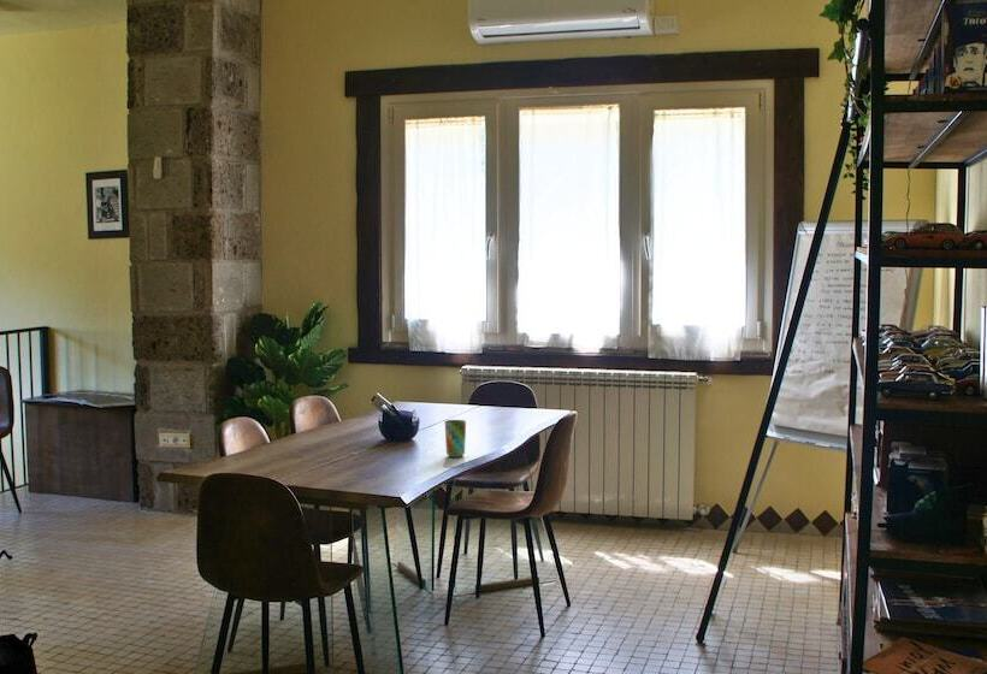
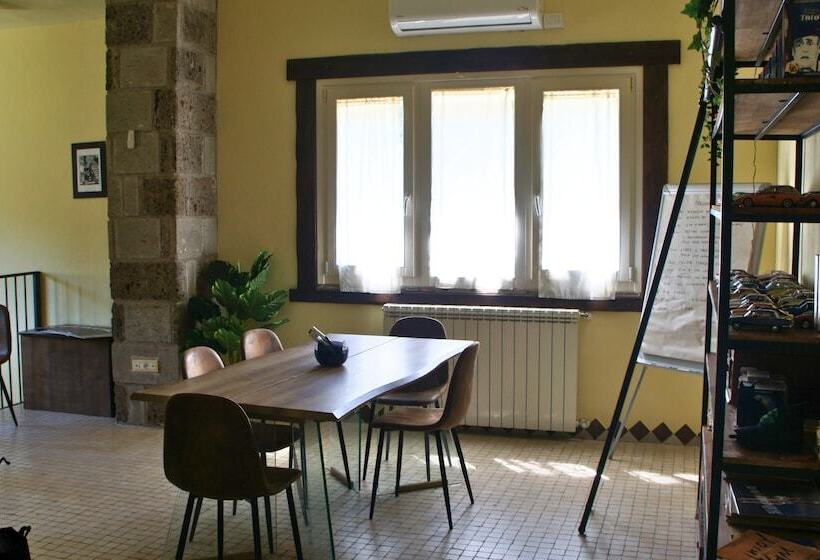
- cup [444,419,467,459]
